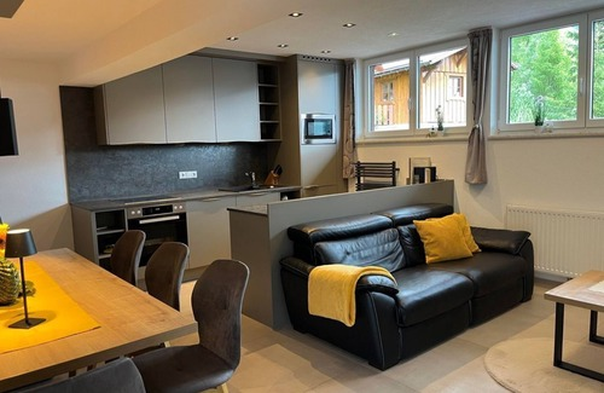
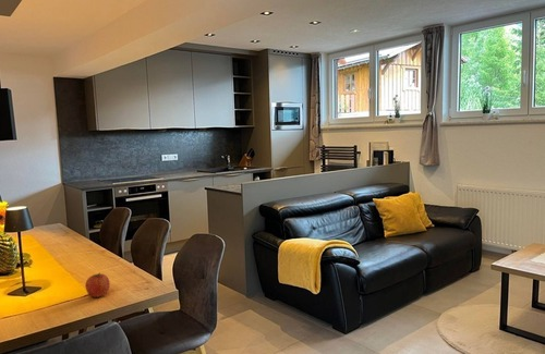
+ fruit [85,271,111,298]
